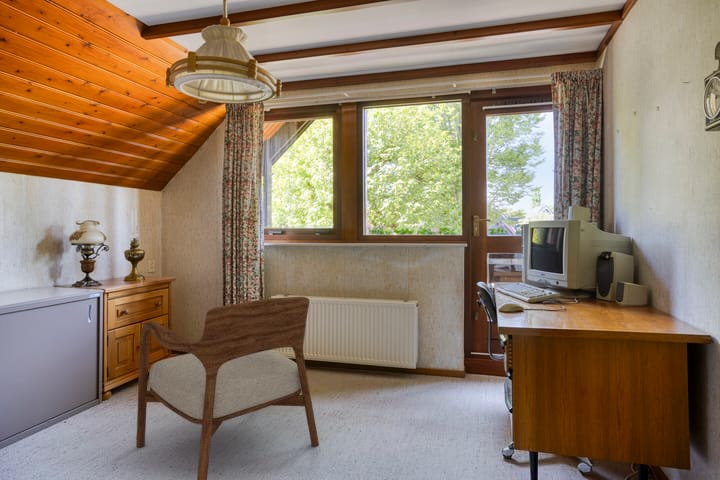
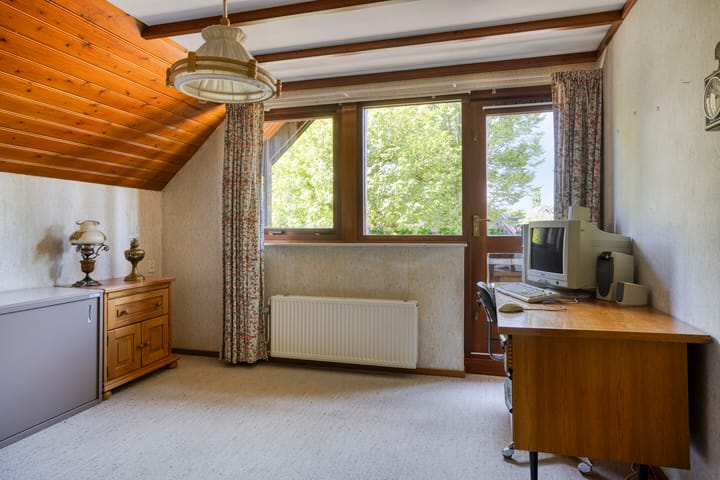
- armchair [135,296,320,480]
